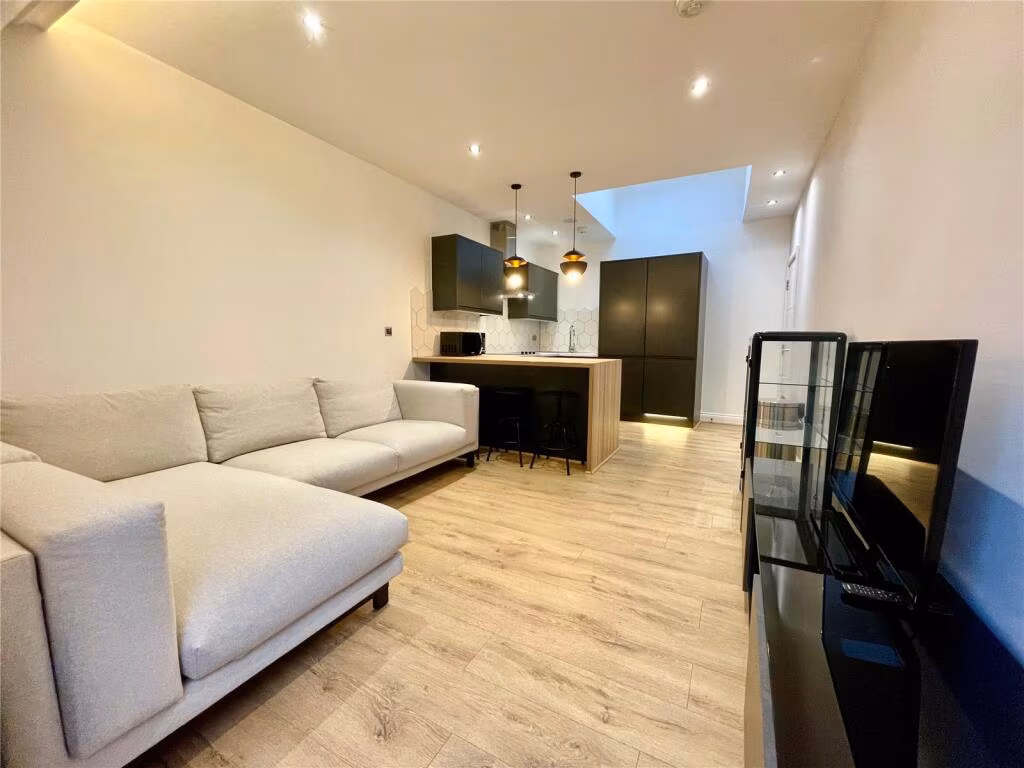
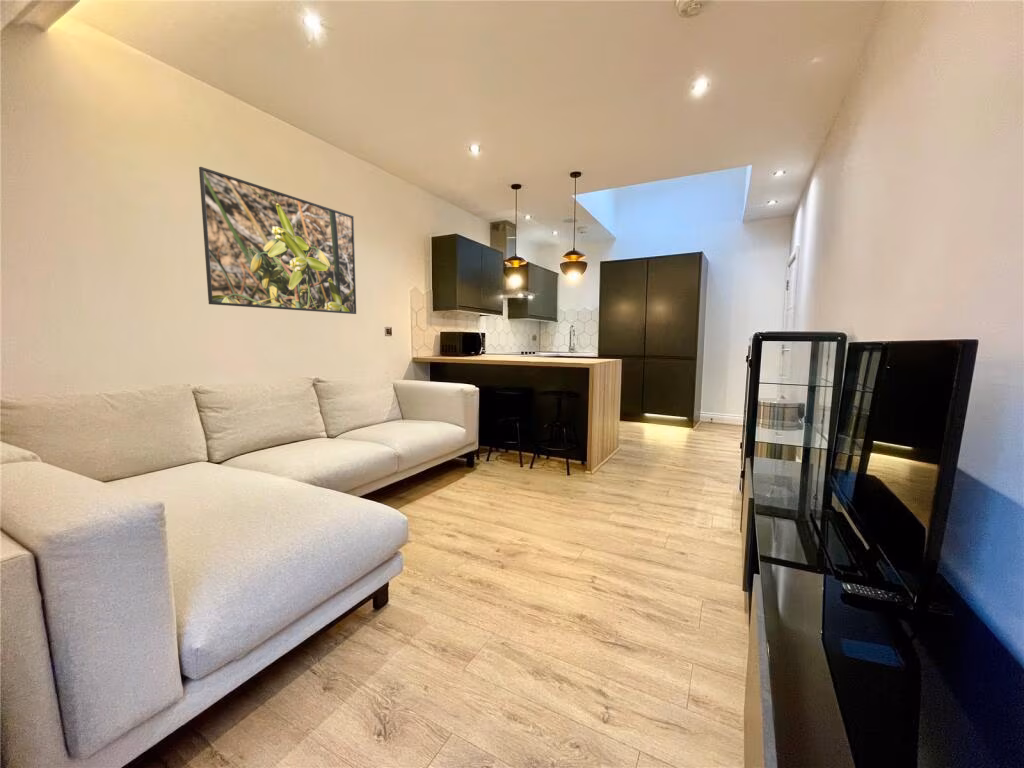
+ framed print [198,166,357,315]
